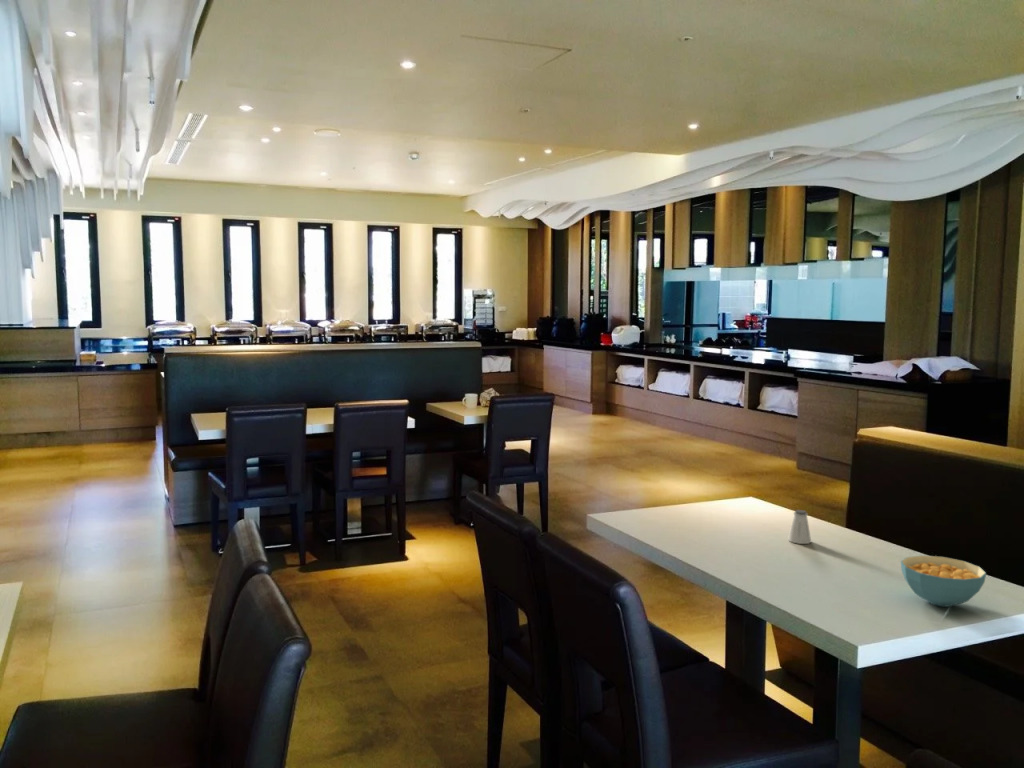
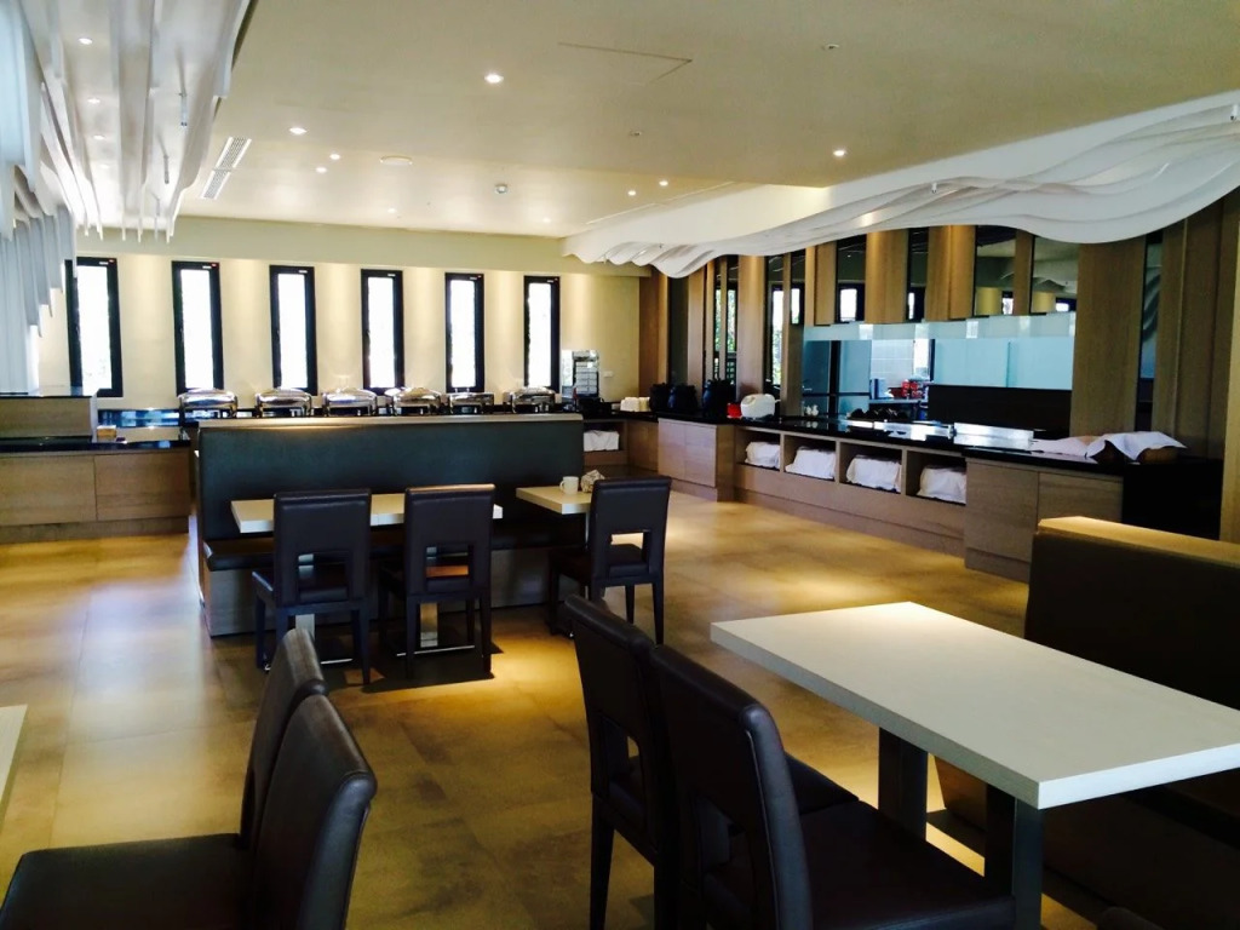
- cereal bowl [900,554,987,608]
- saltshaker [787,509,812,545]
